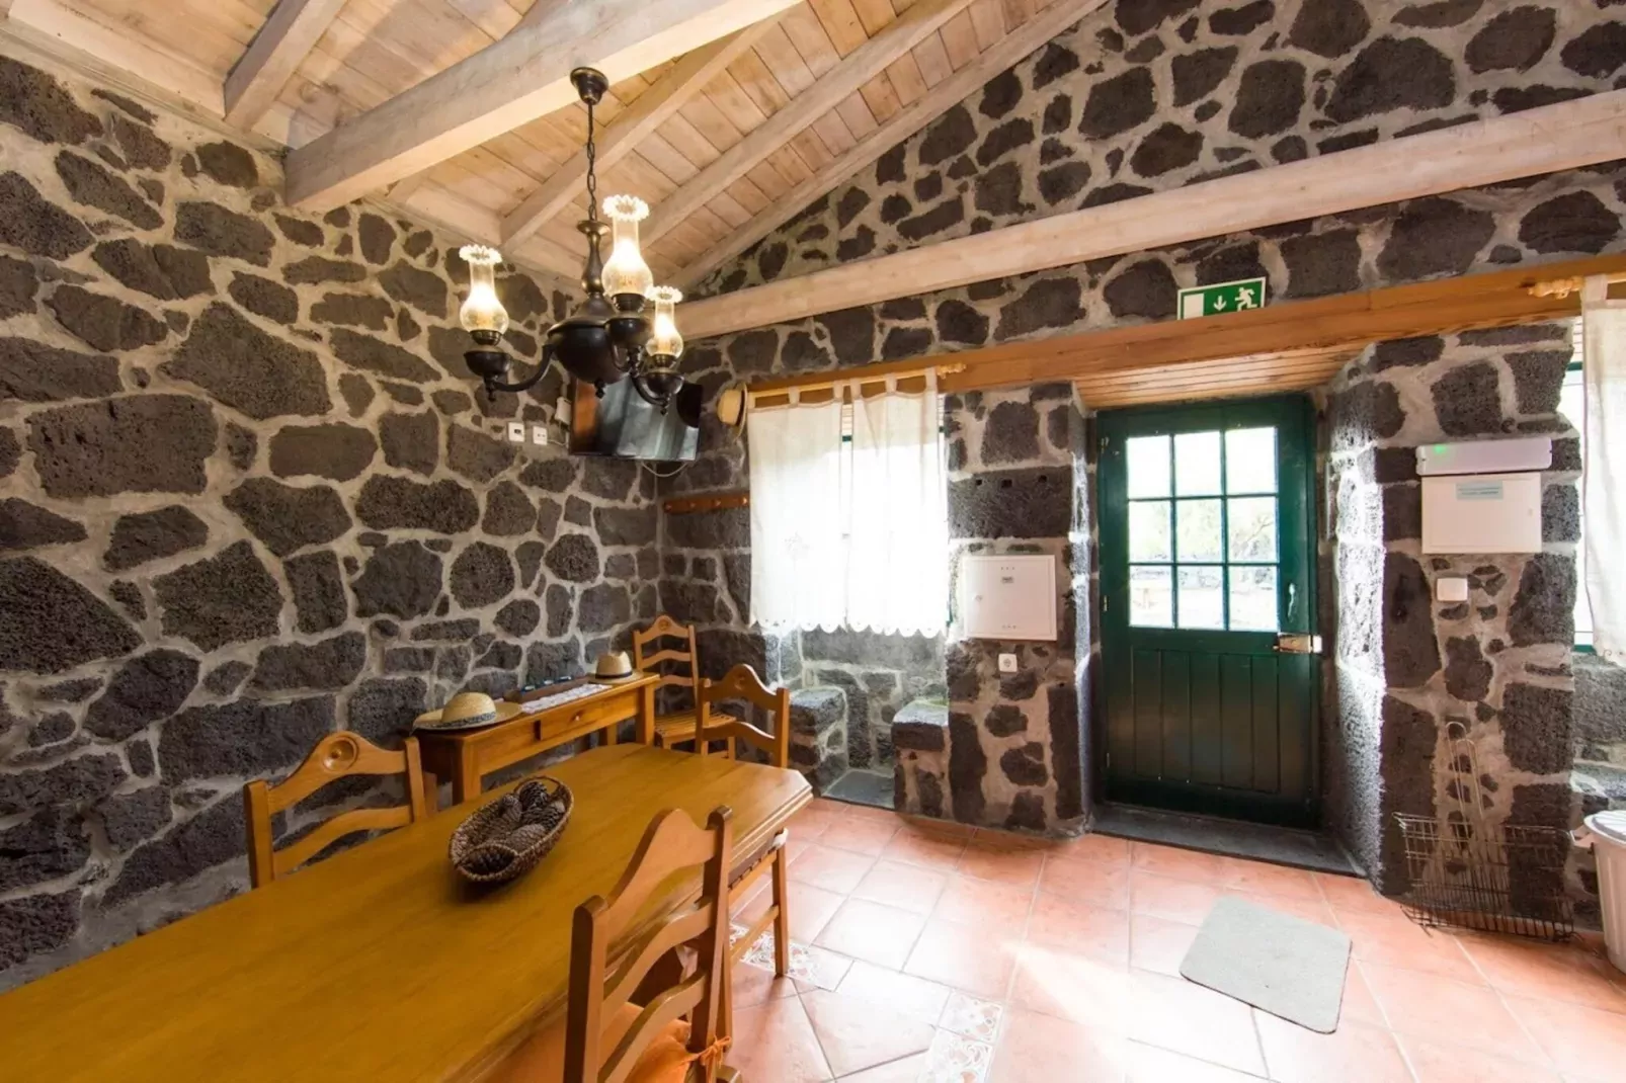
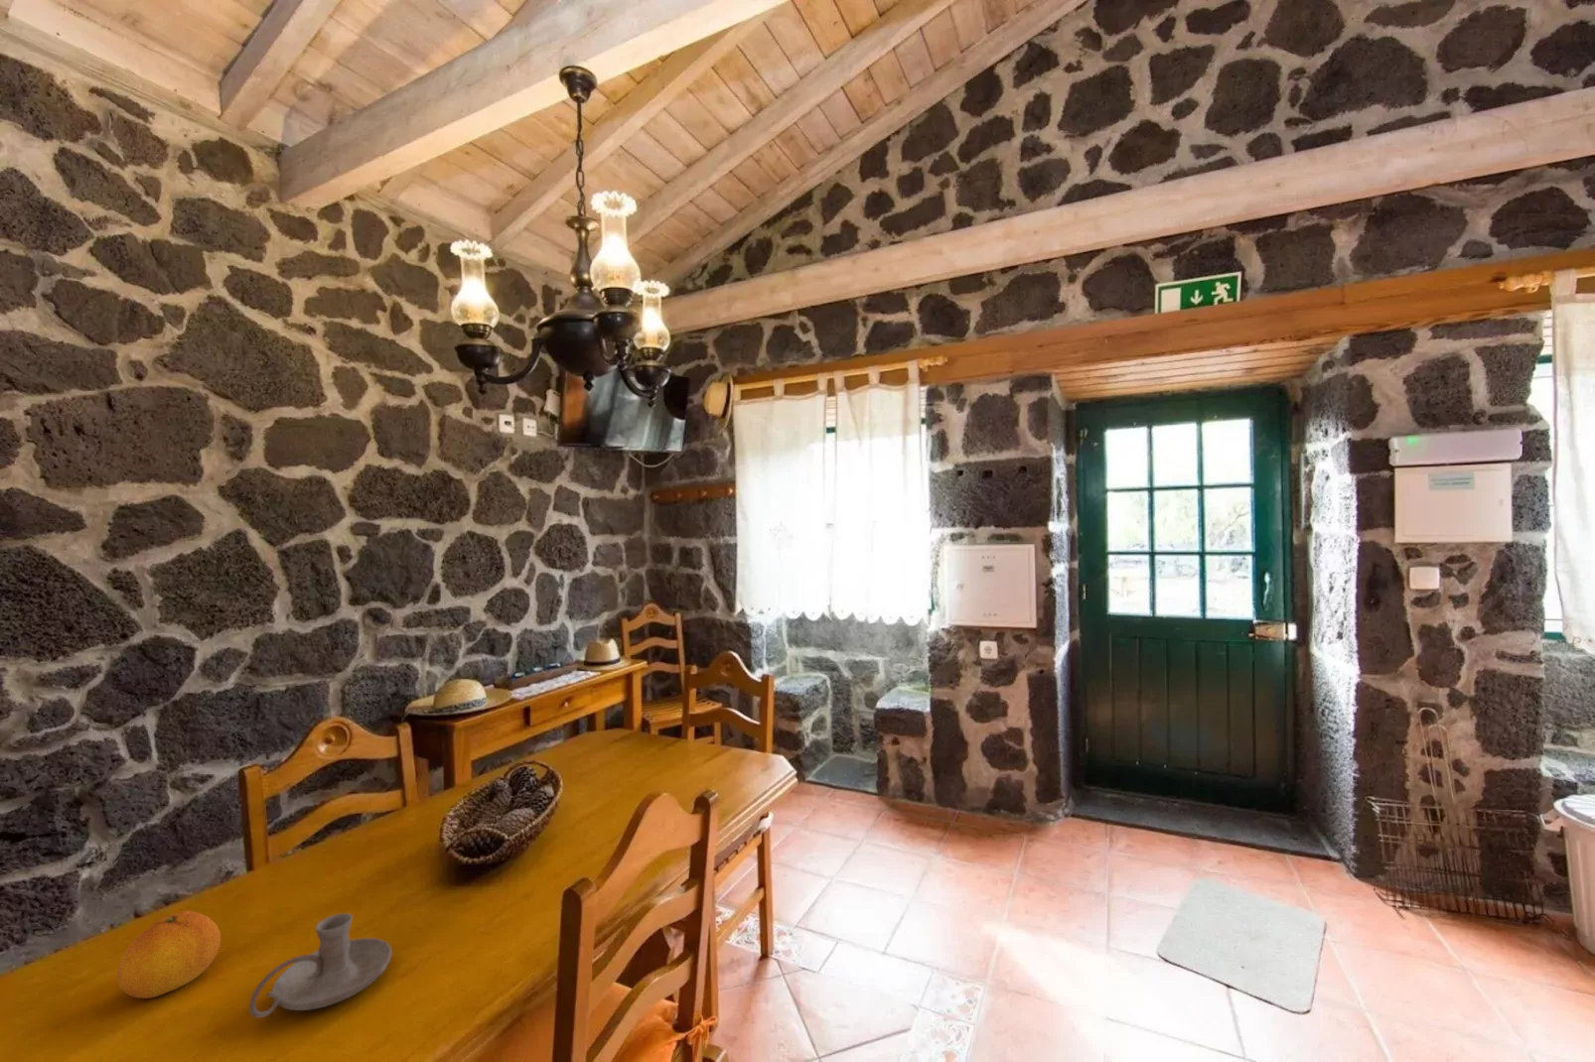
+ candle holder [248,913,393,1019]
+ fruit [116,909,222,999]
